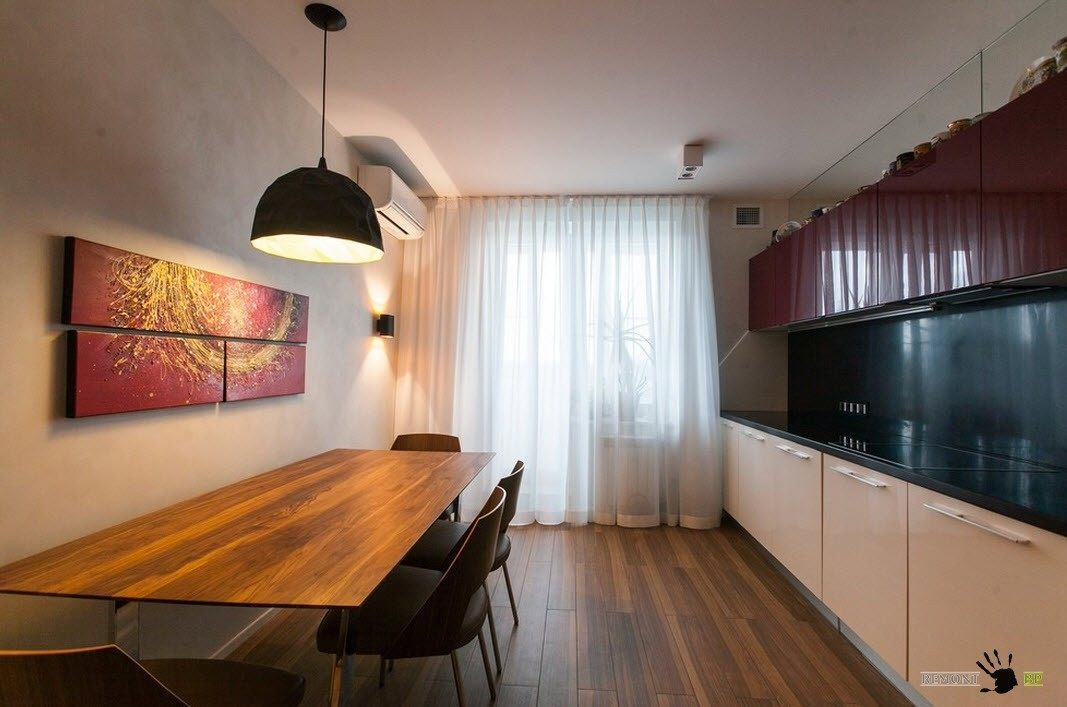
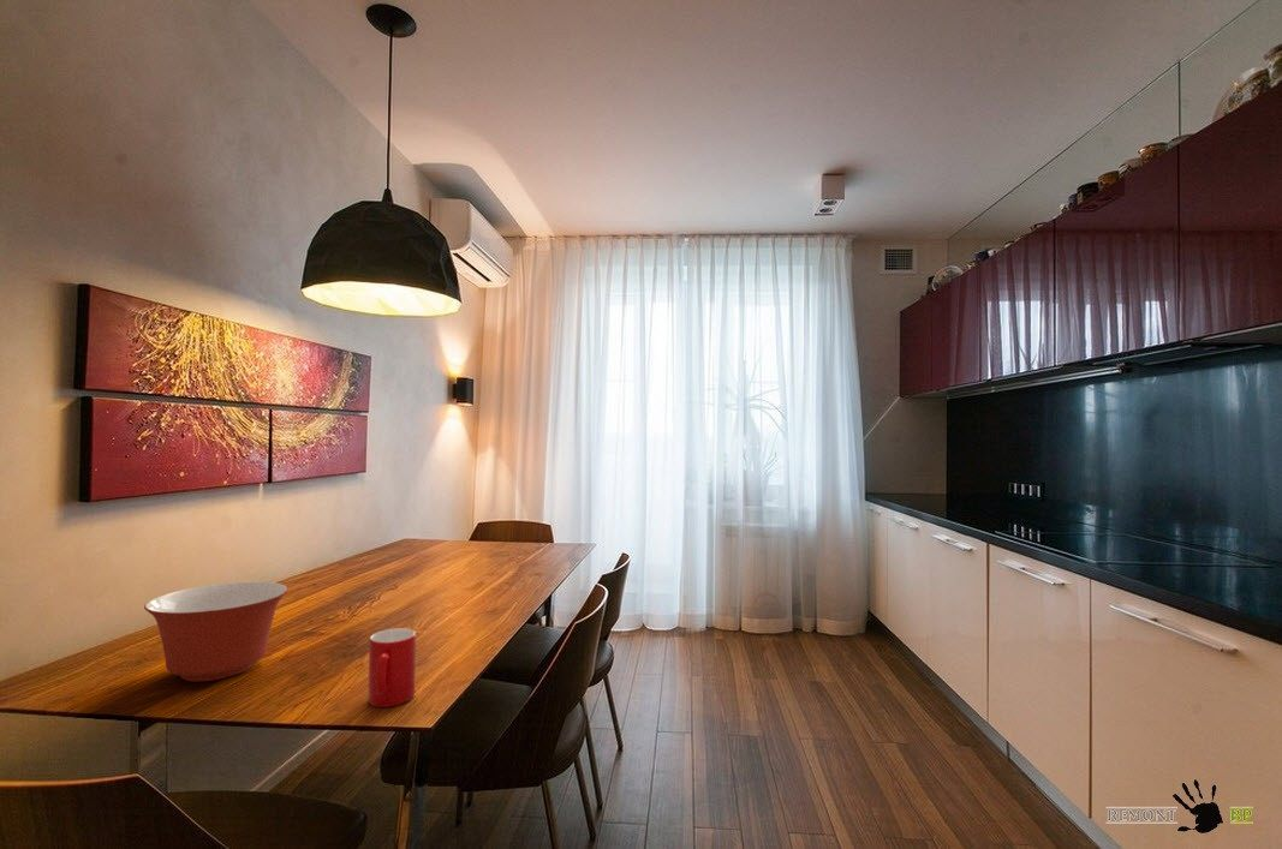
+ mixing bowl [143,580,290,683]
+ cup [368,627,417,709]
